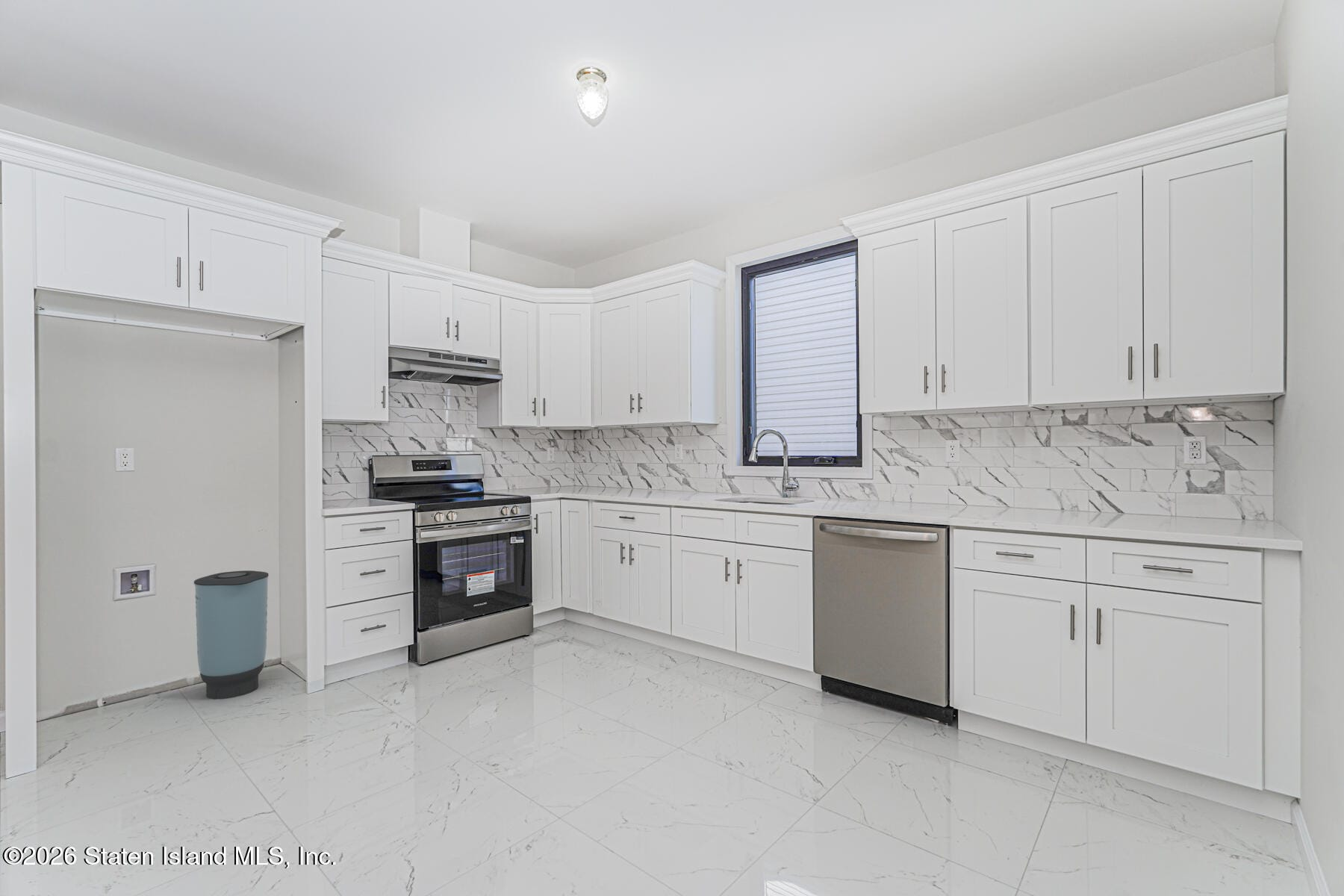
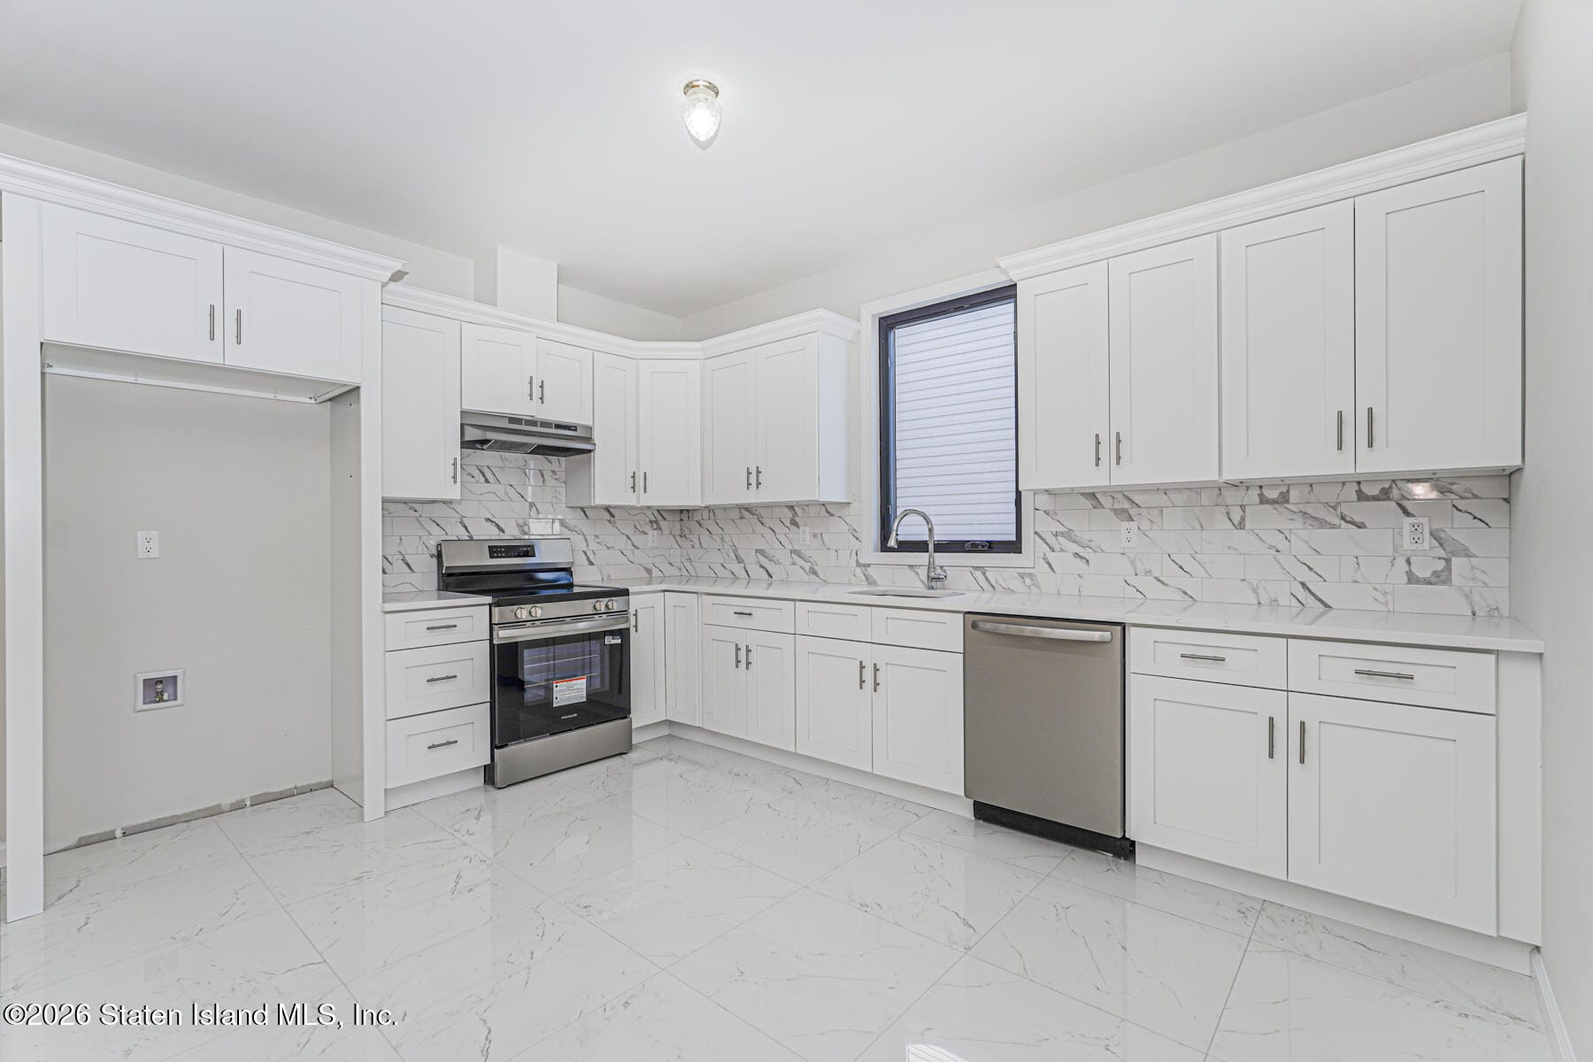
- trash can [193,570,270,700]
